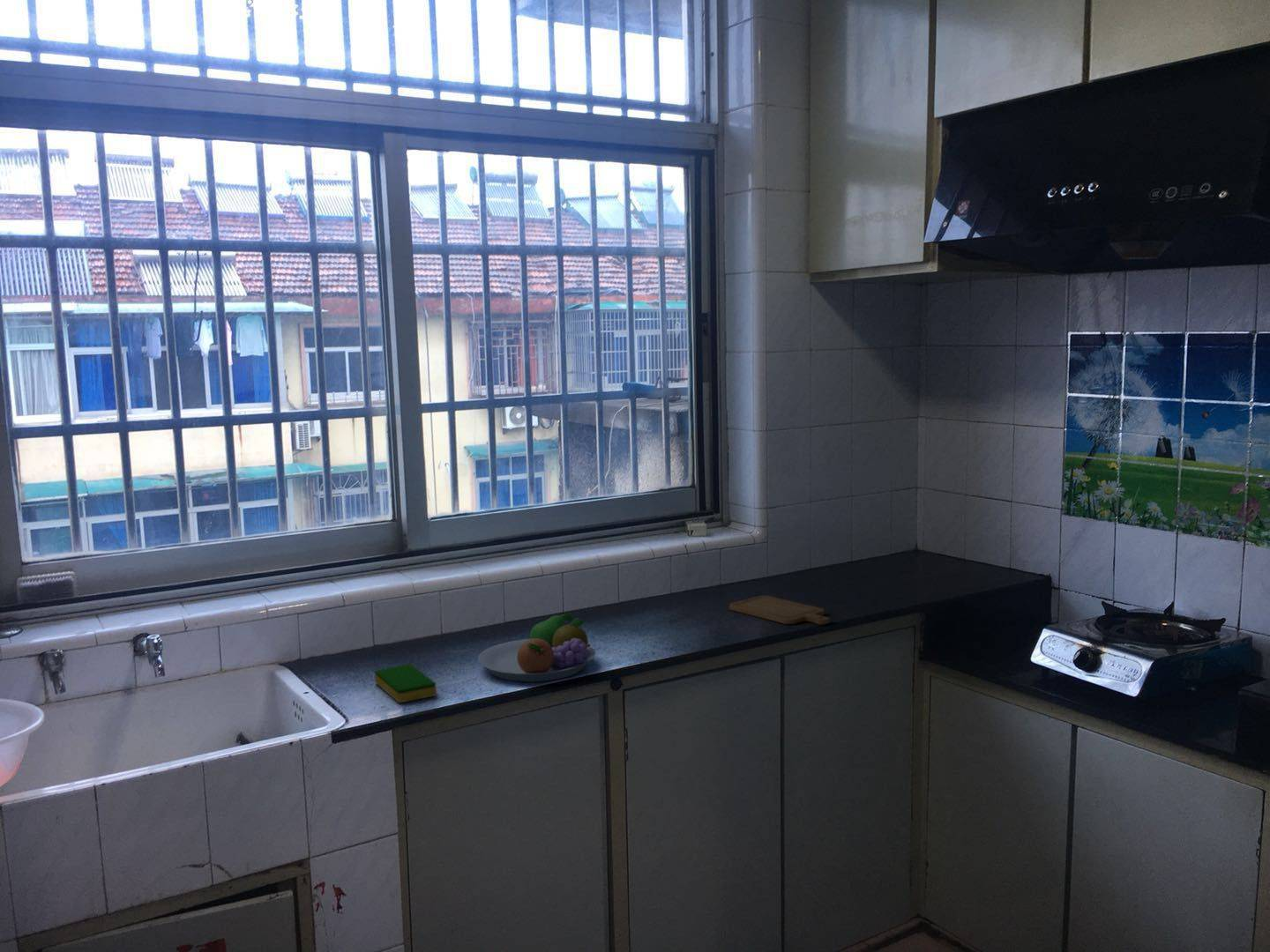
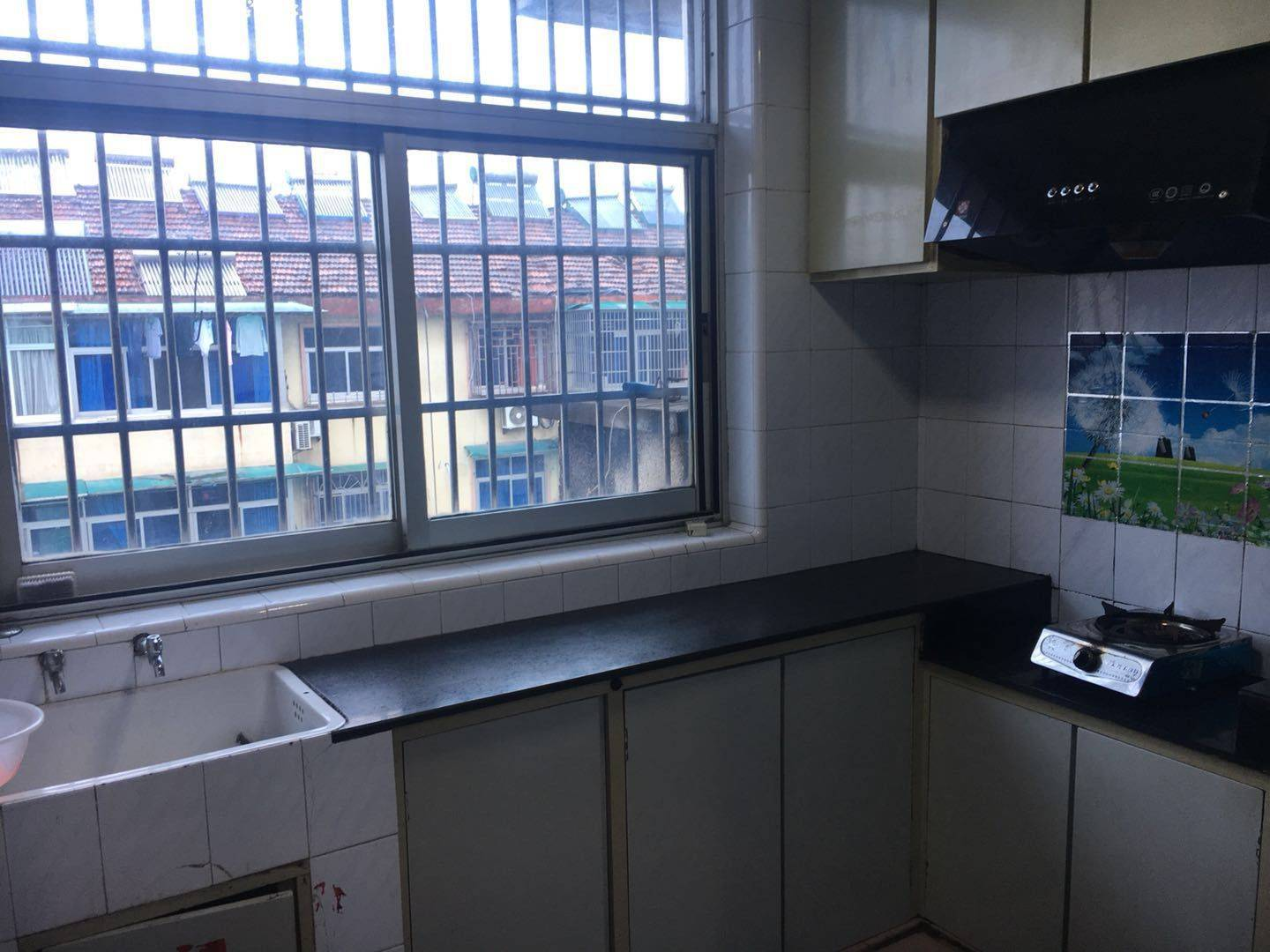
- fruit bowl [477,613,596,683]
- dish sponge [374,663,437,703]
- chopping board [728,595,830,626]
